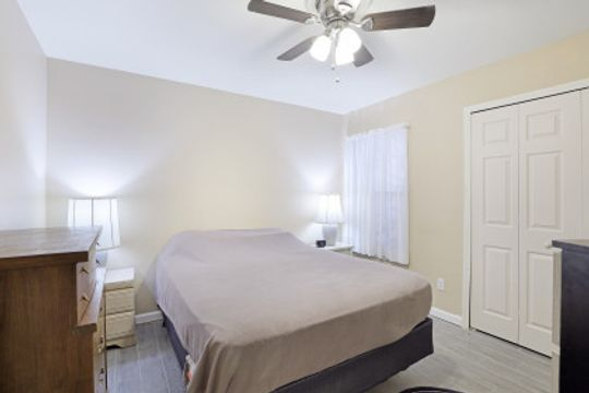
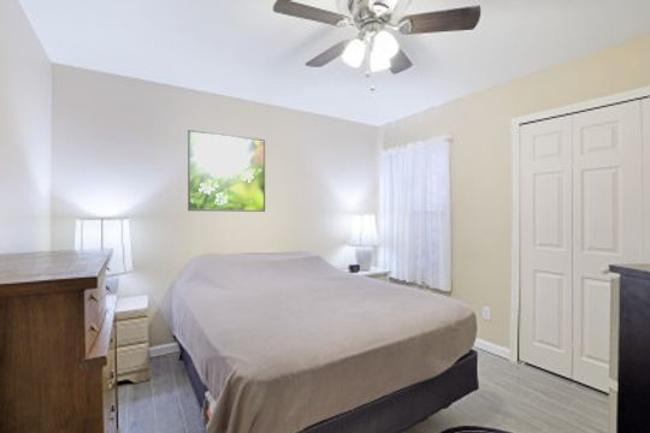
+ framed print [187,129,266,213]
